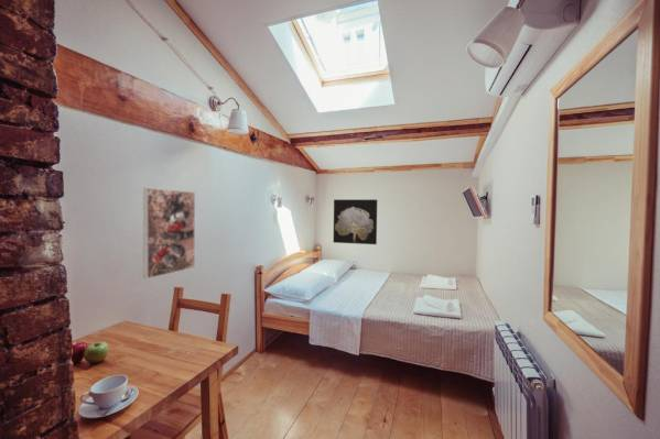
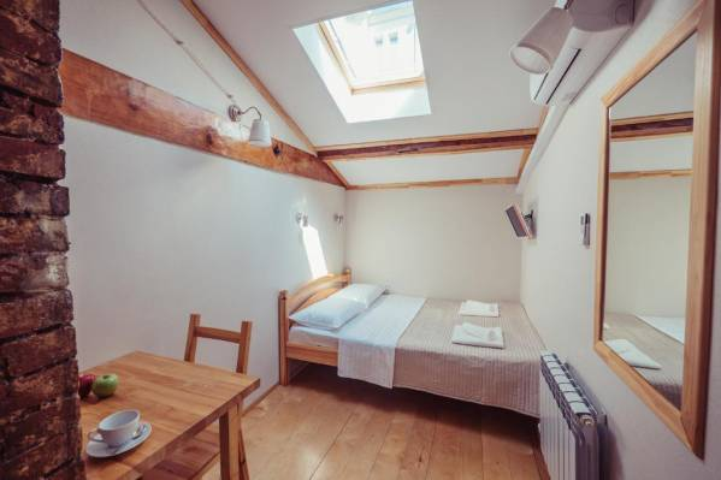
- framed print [142,187,196,279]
- wall art [333,198,378,245]
